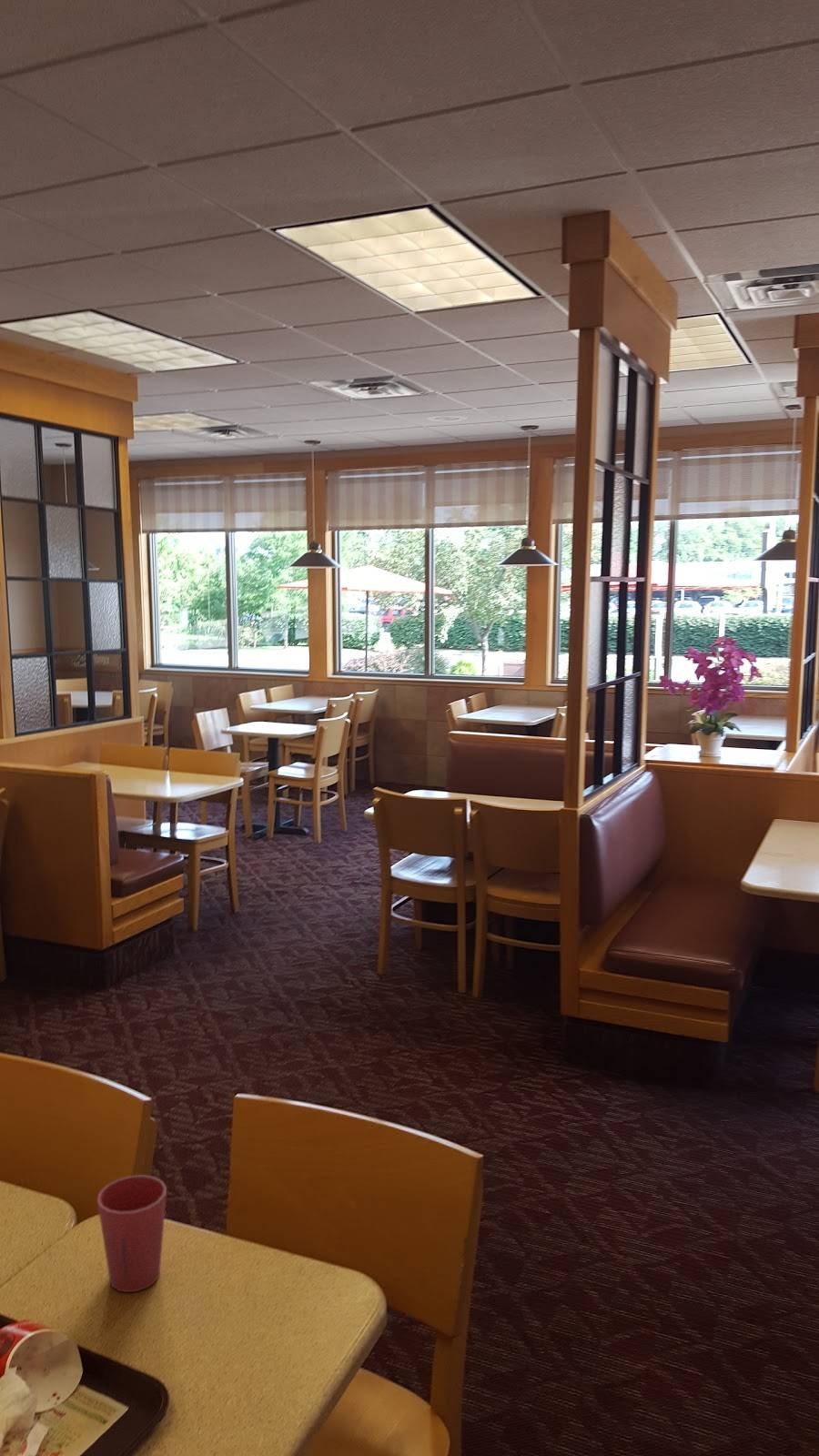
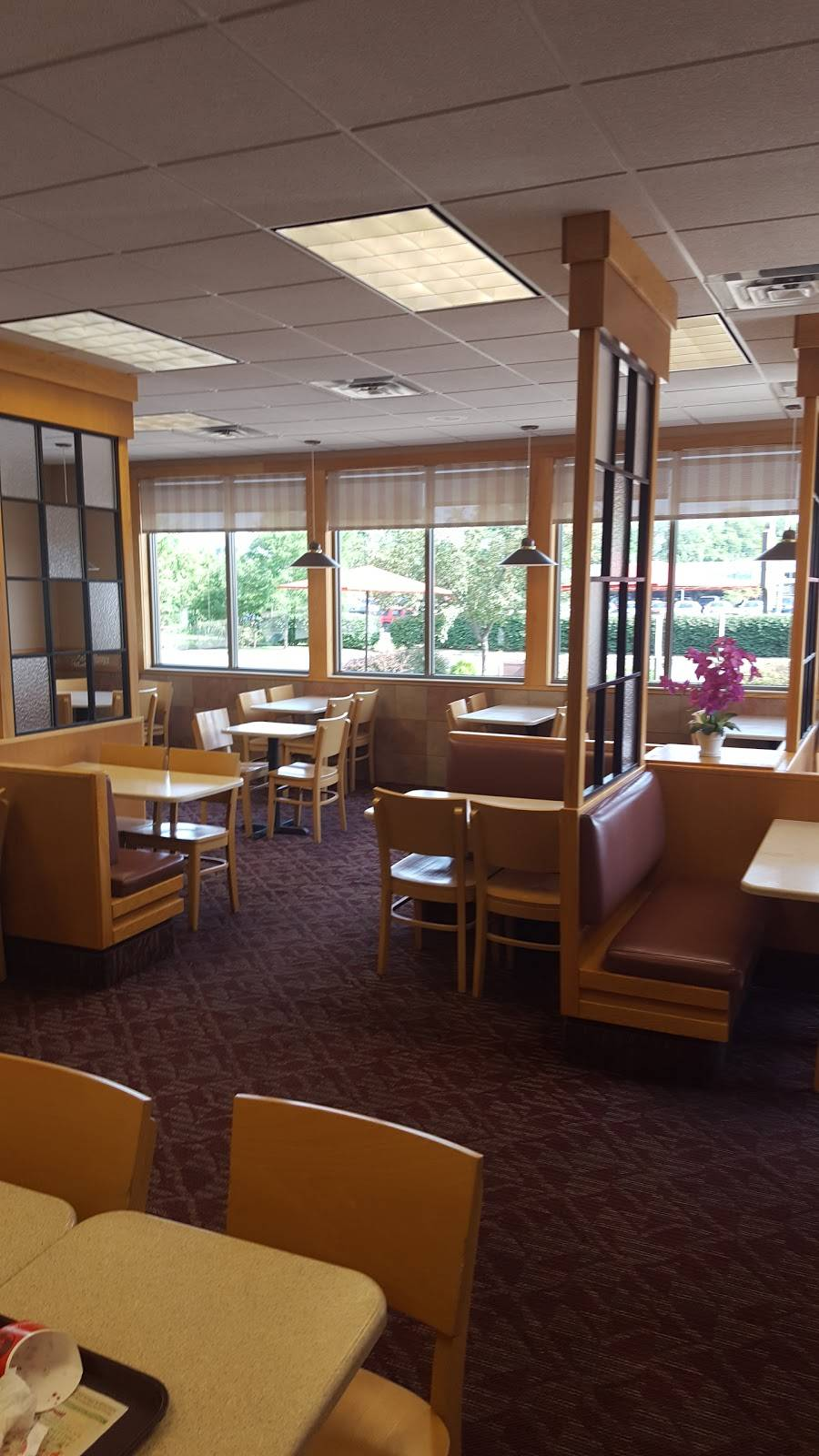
- cup [96,1174,167,1293]
